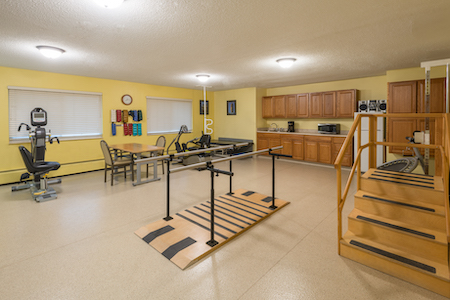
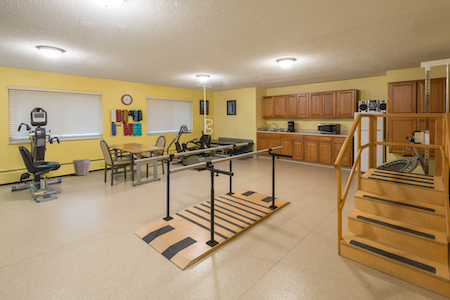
+ waste bin [72,158,91,176]
